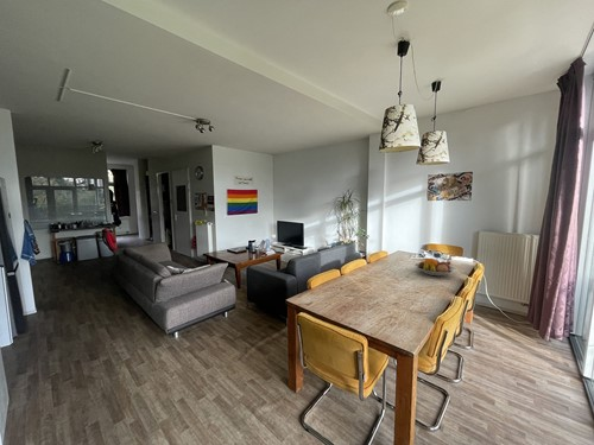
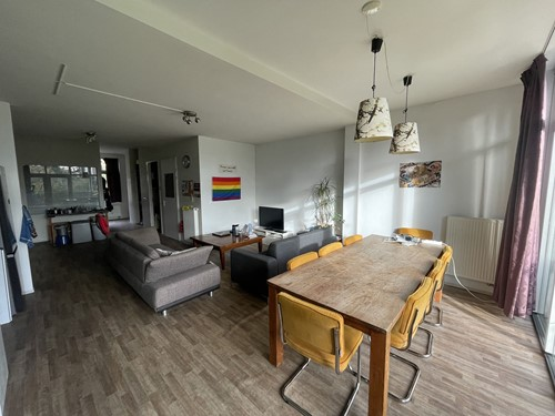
- fruit bowl [413,256,457,278]
